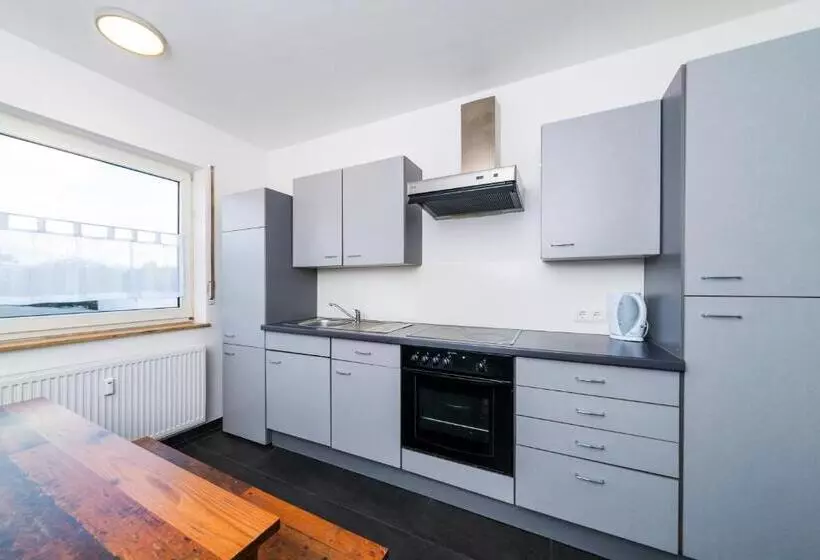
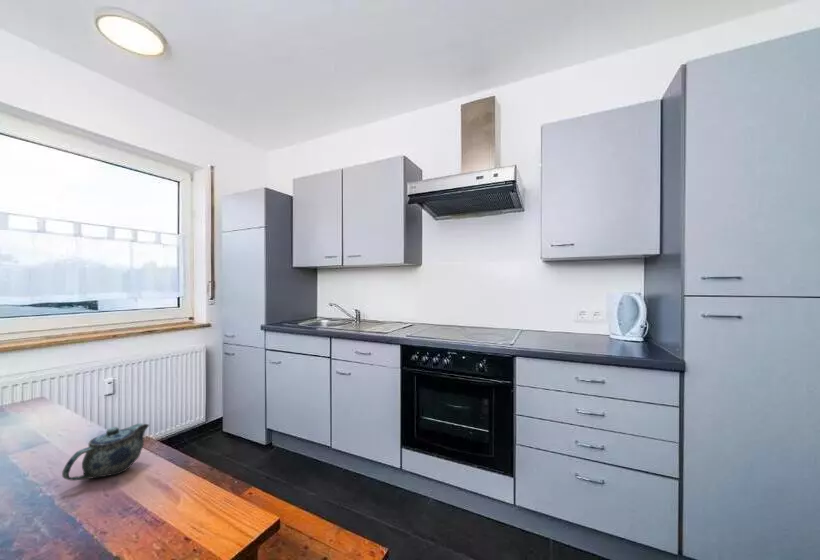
+ chinaware [61,422,150,482]
